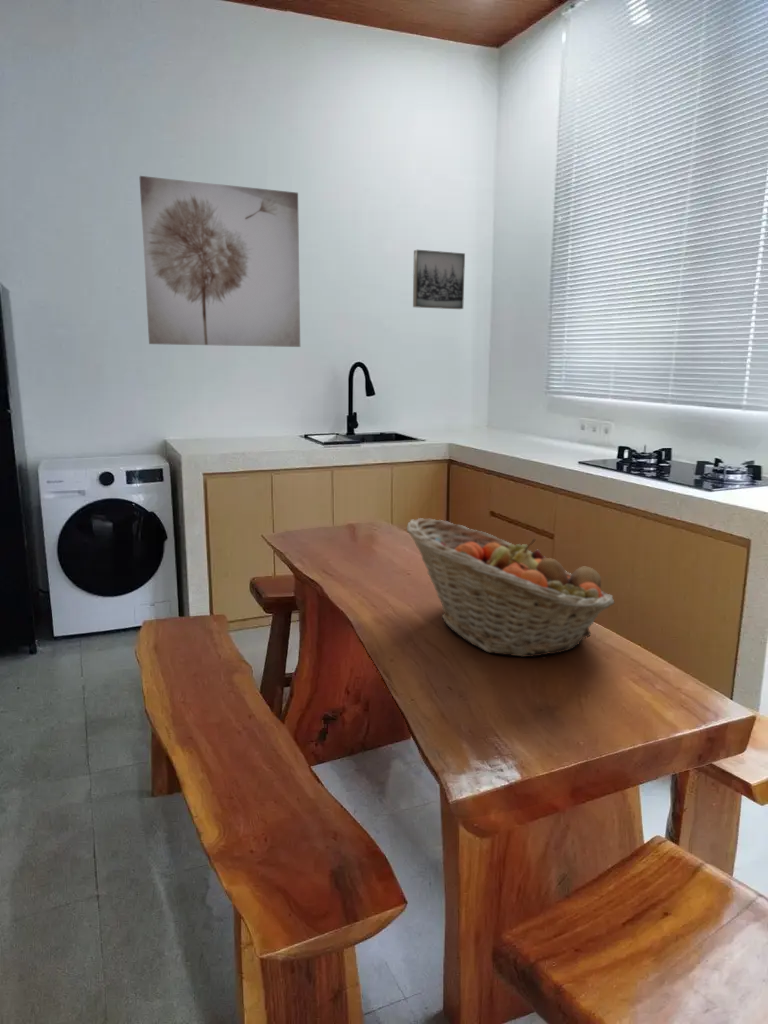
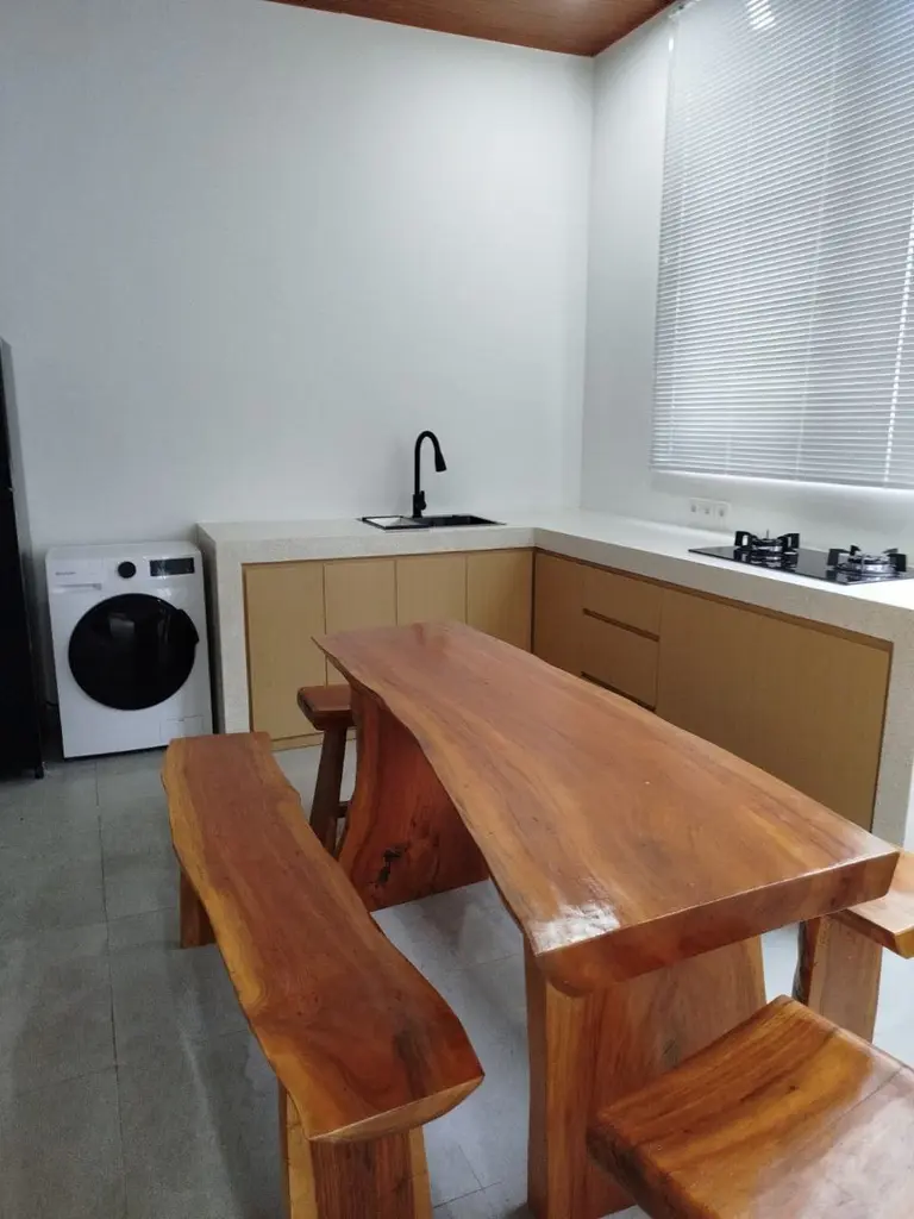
- wall art [412,249,466,310]
- wall art [139,175,301,348]
- fruit basket [406,517,615,658]
